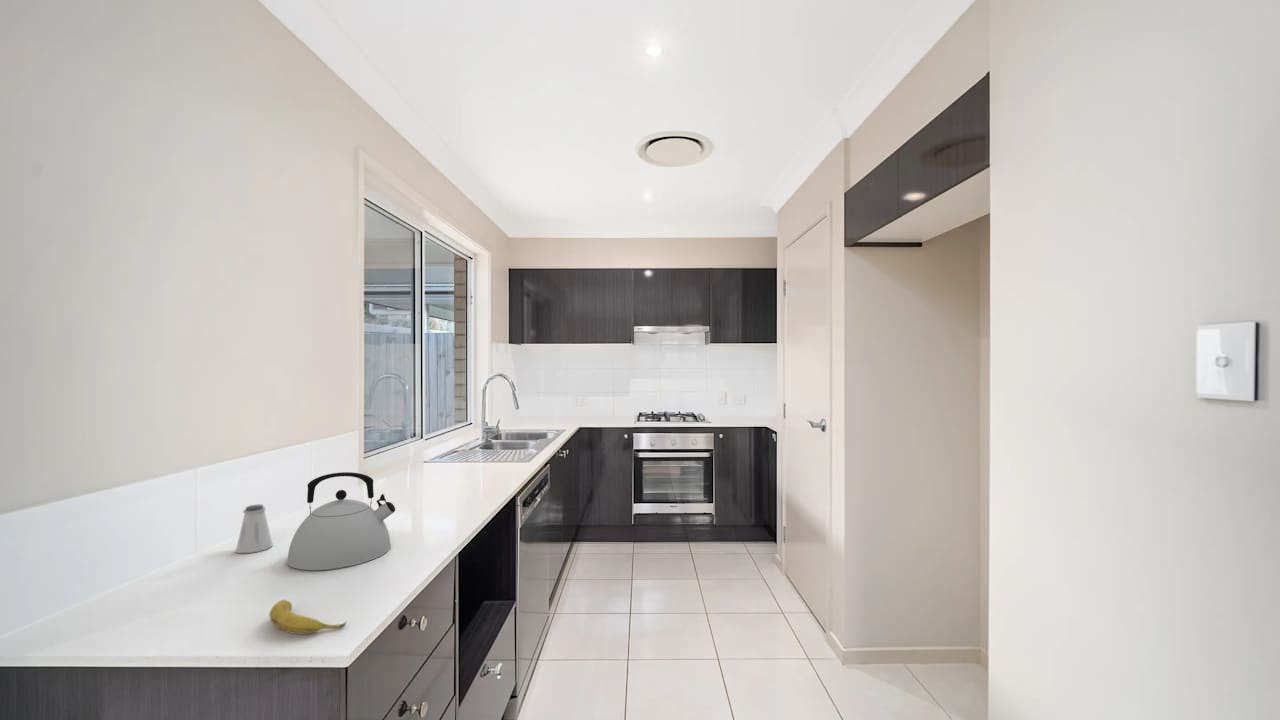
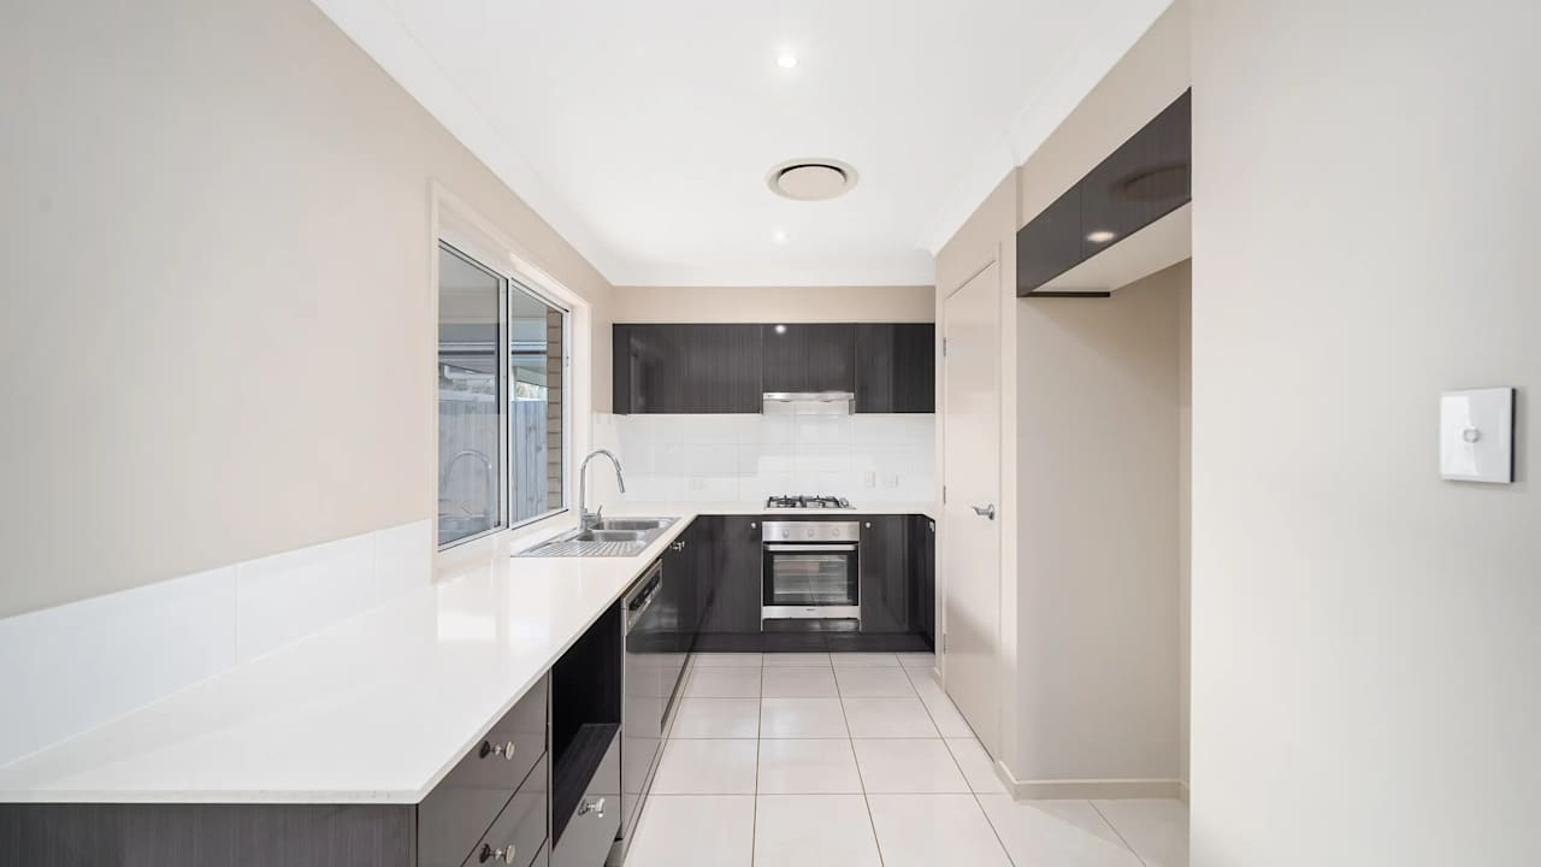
- saltshaker [235,504,273,554]
- banana [268,599,348,635]
- kettle [286,471,396,571]
